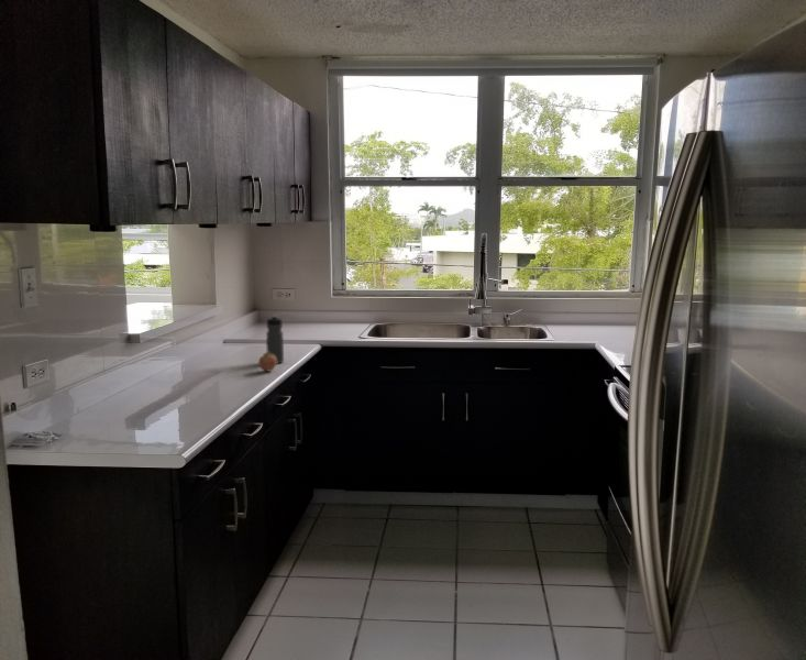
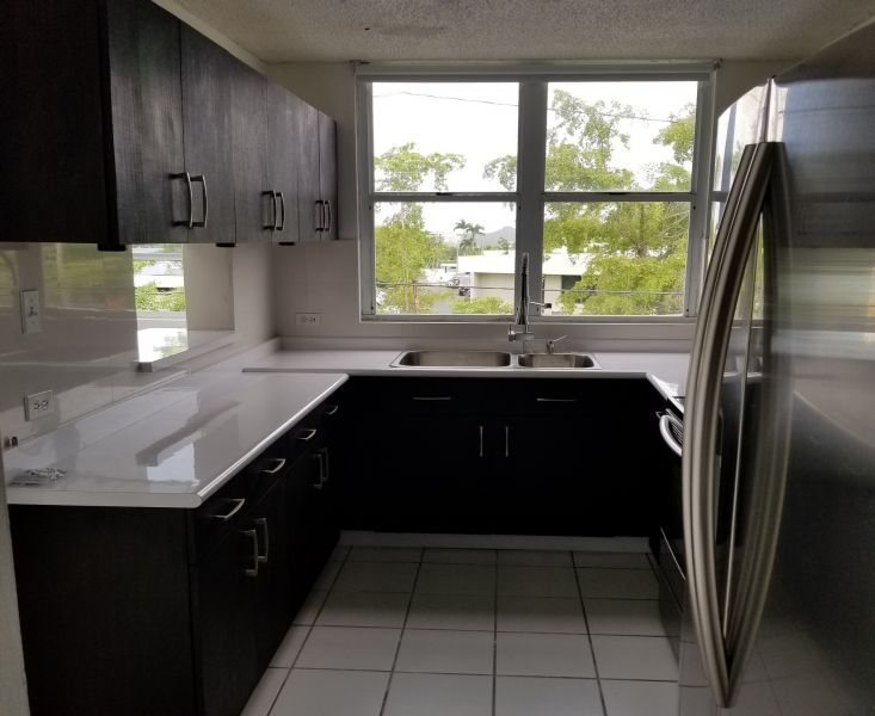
- fruit [257,351,277,372]
- water bottle [265,315,285,364]
